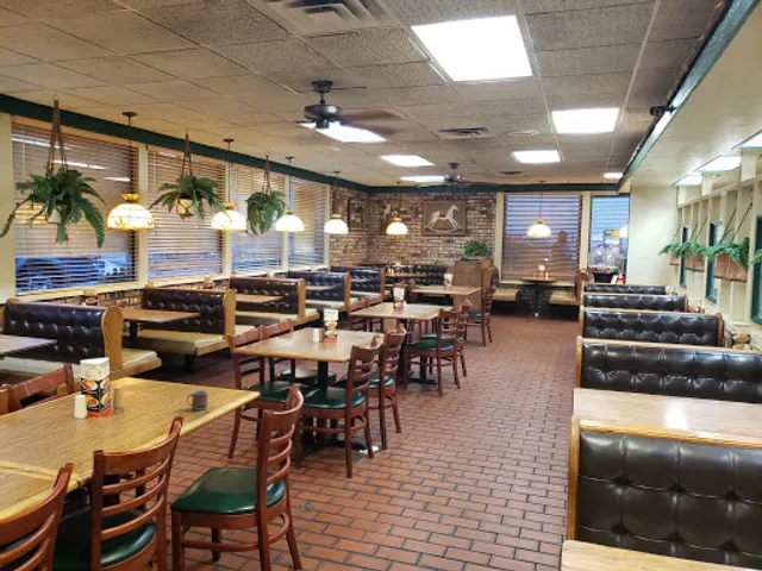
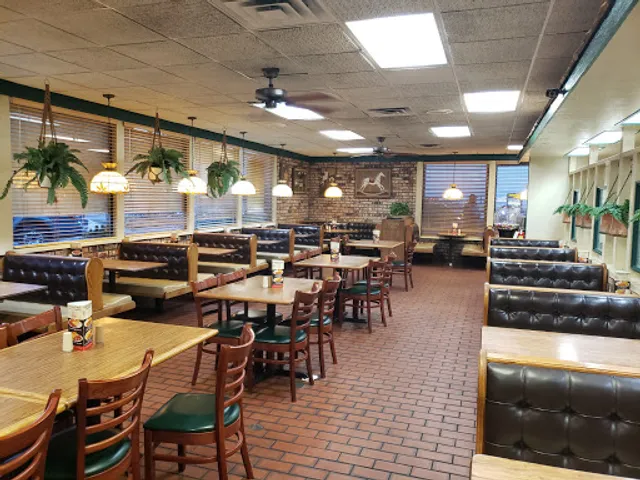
- cup [186,389,208,412]
